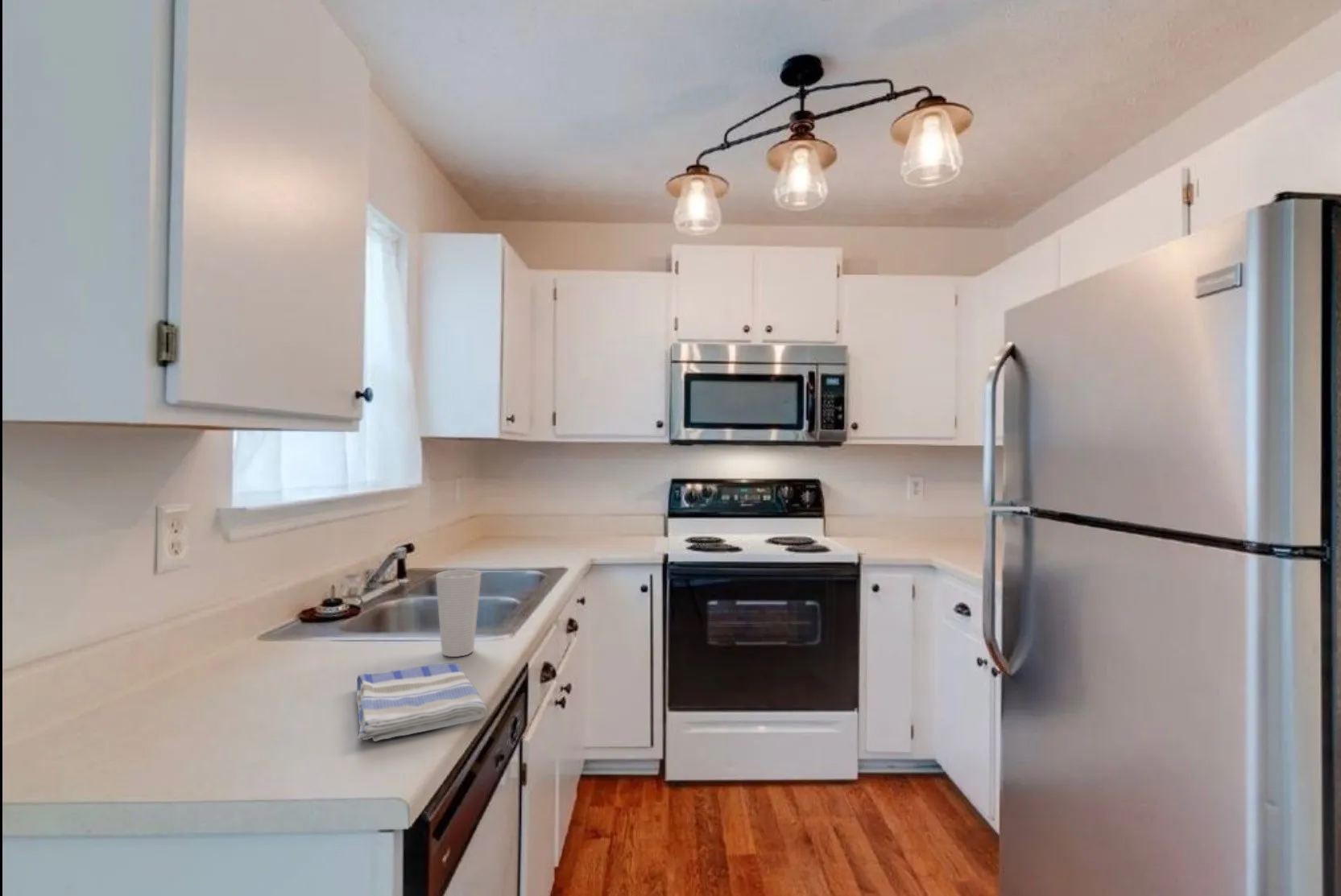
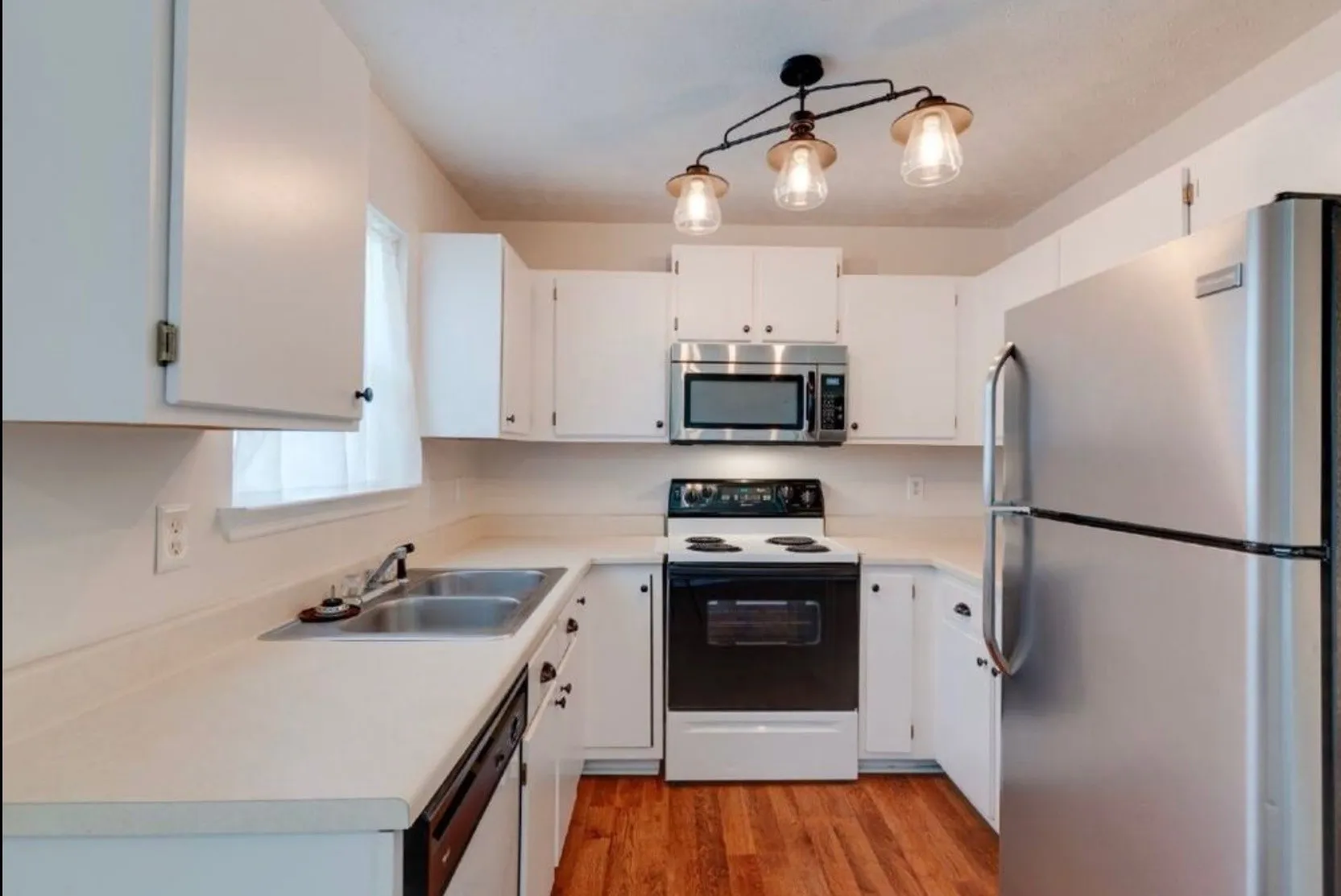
- cup [435,568,482,658]
- dish towel [355,663,488,742]
